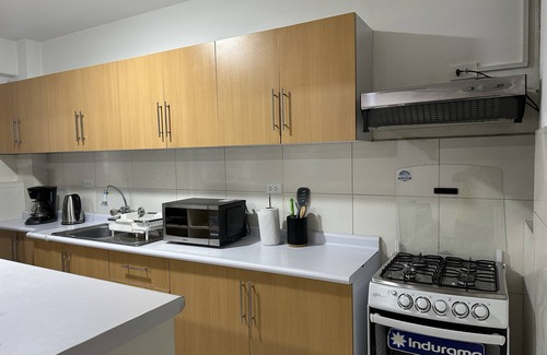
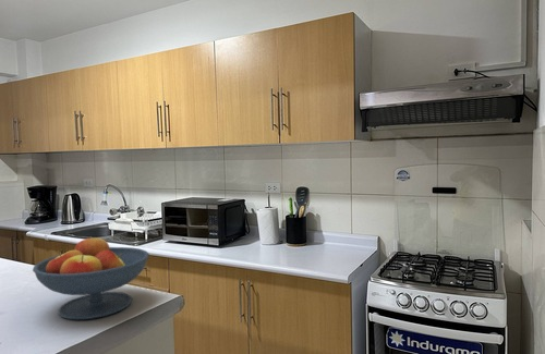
+ fruit bowl [32,235,150,321]
